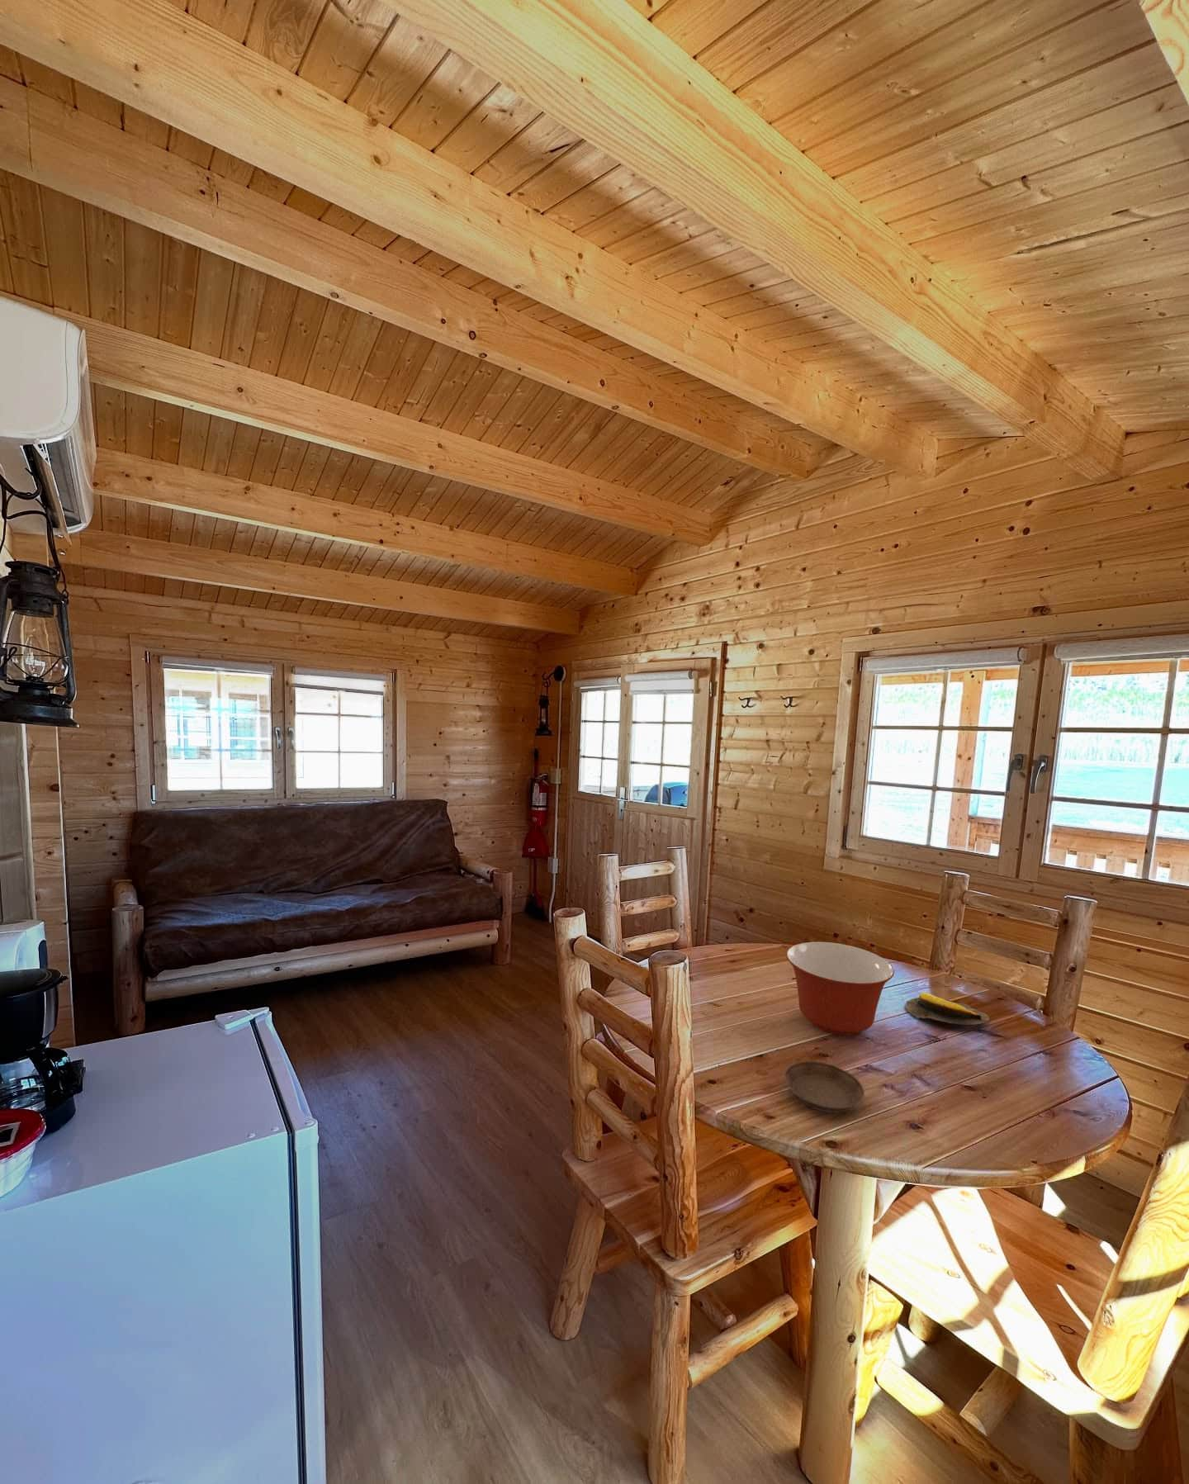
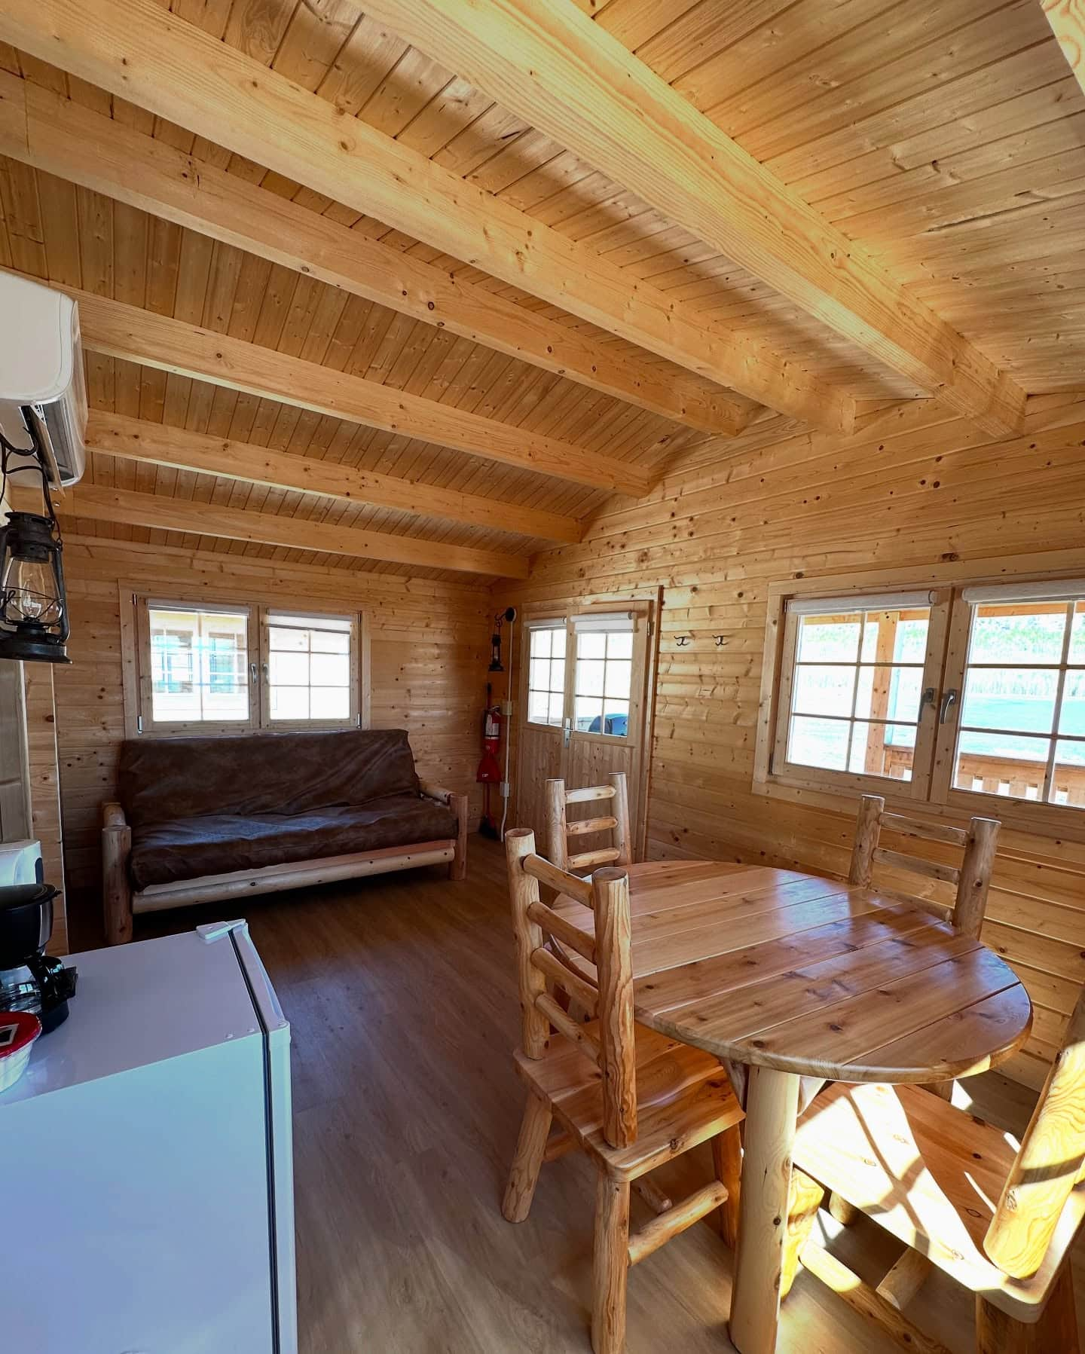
- banana [905,991,990,1025]
- mixing bowl [786,942,895,1036]
- saucer [784,1061,865,1114]
